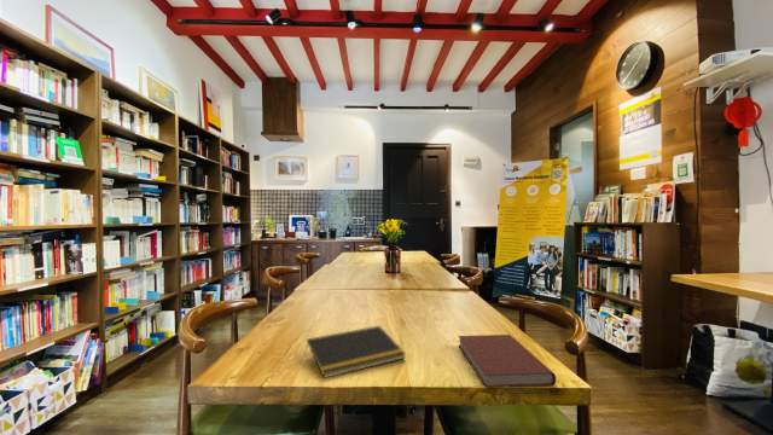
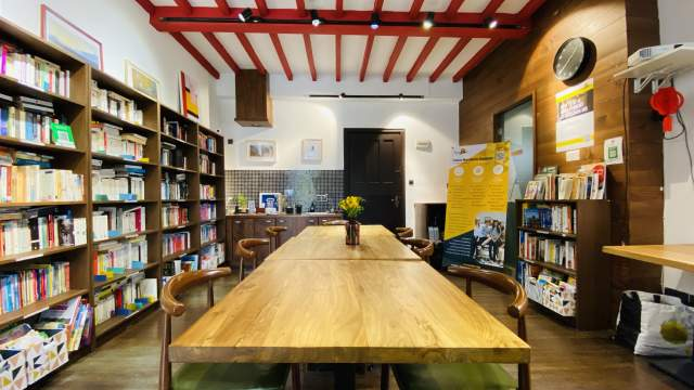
- notepad [304,325,407,379]
- book [458,334,557,389]
